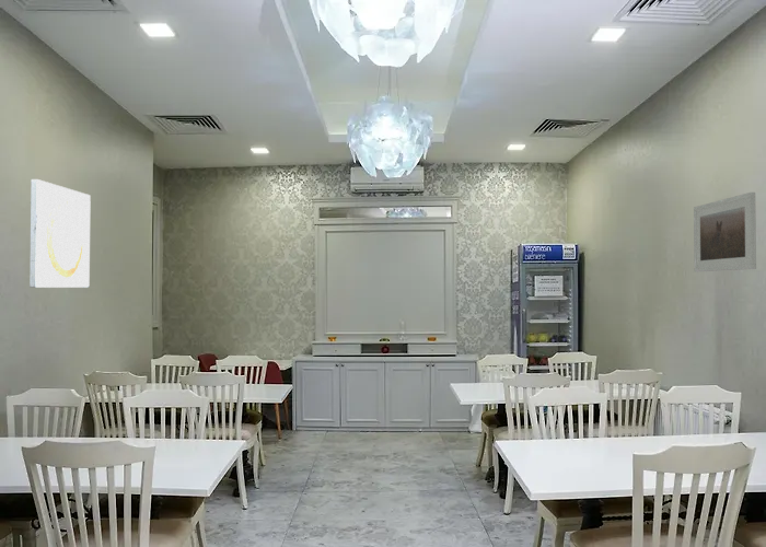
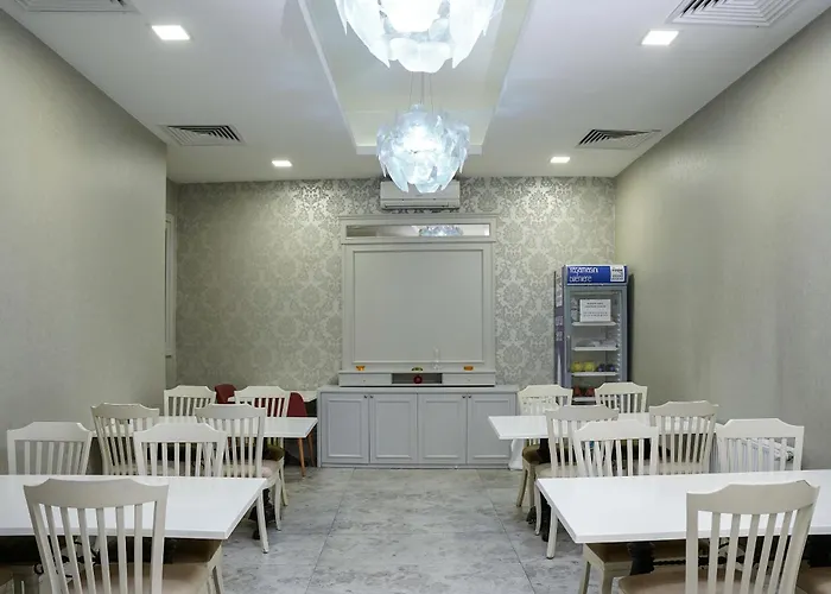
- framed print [693,191,757,274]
- wall art [28,178,92,289]
